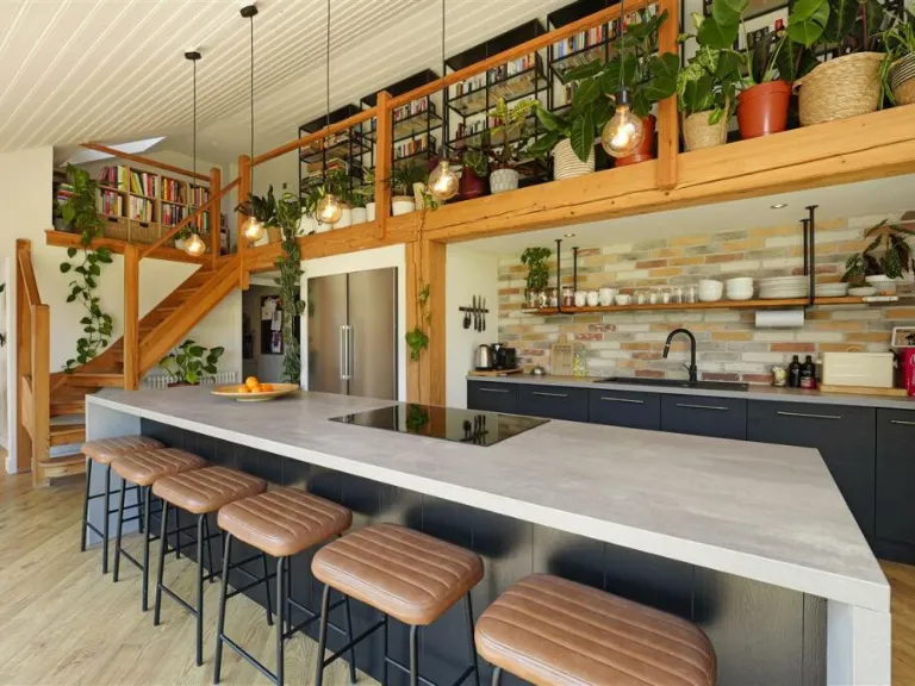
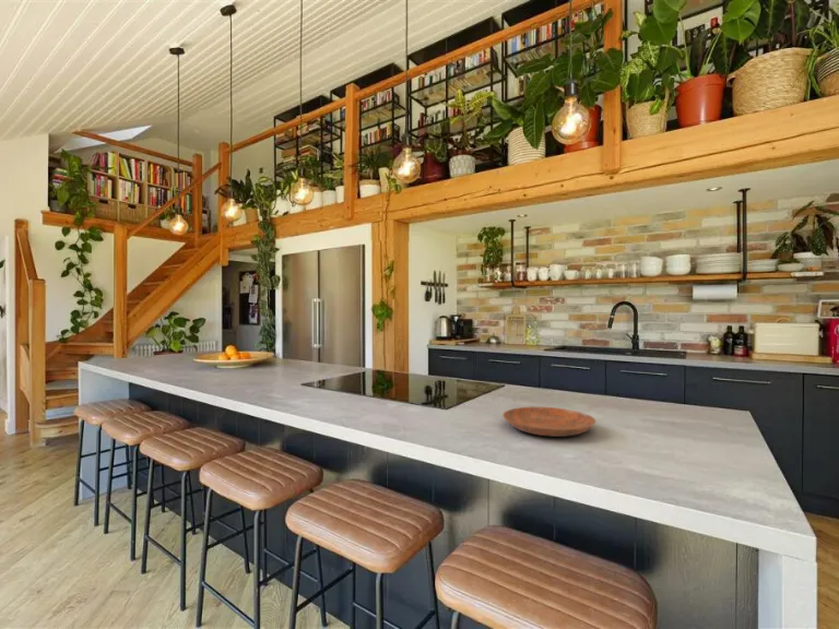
+ bowl [501,406,598,438]
